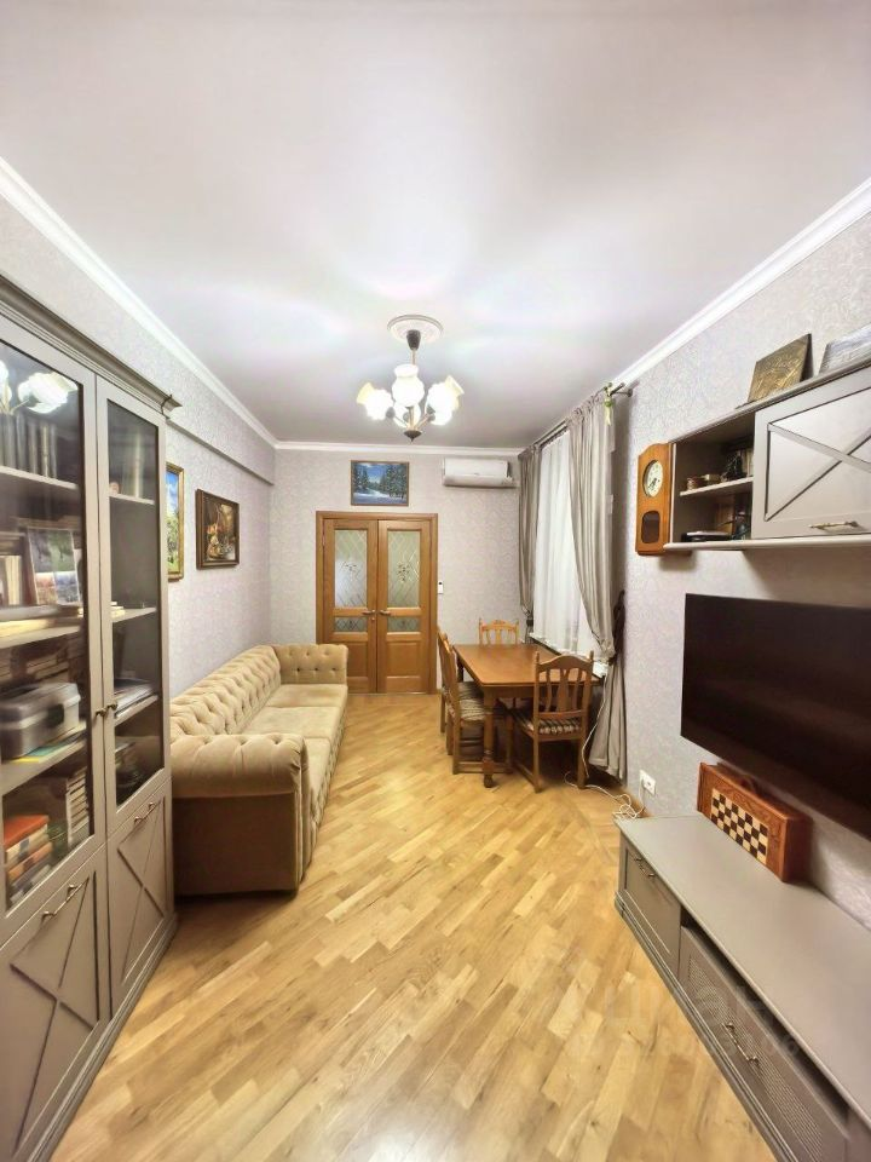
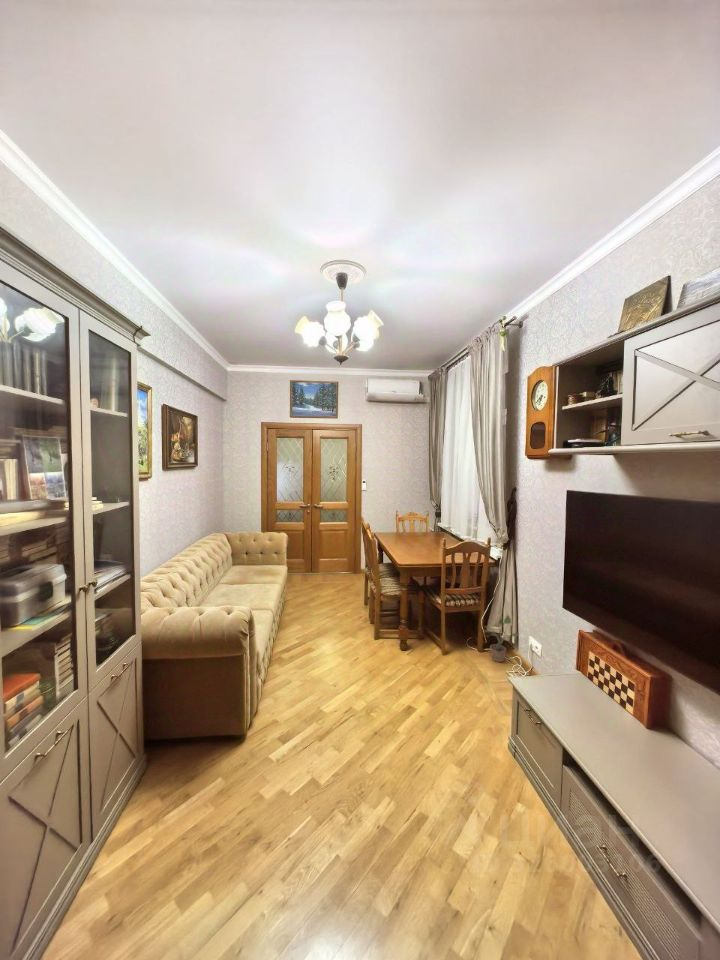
+ potted plant [482,613,520,663]
